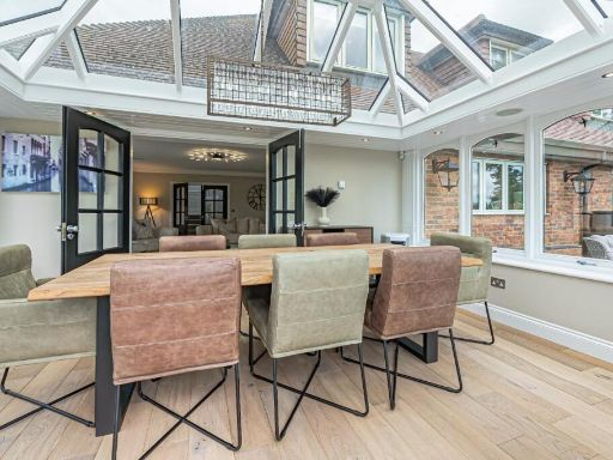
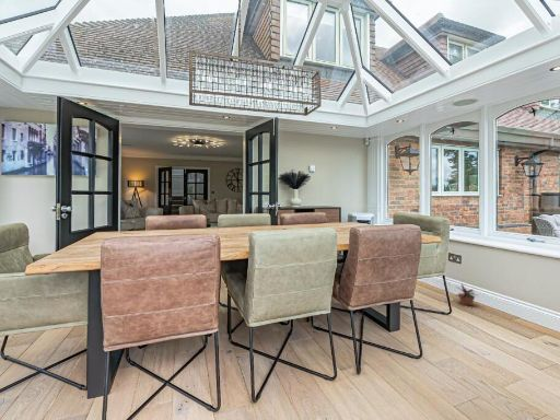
+ potted plant [454,283,478,306]
